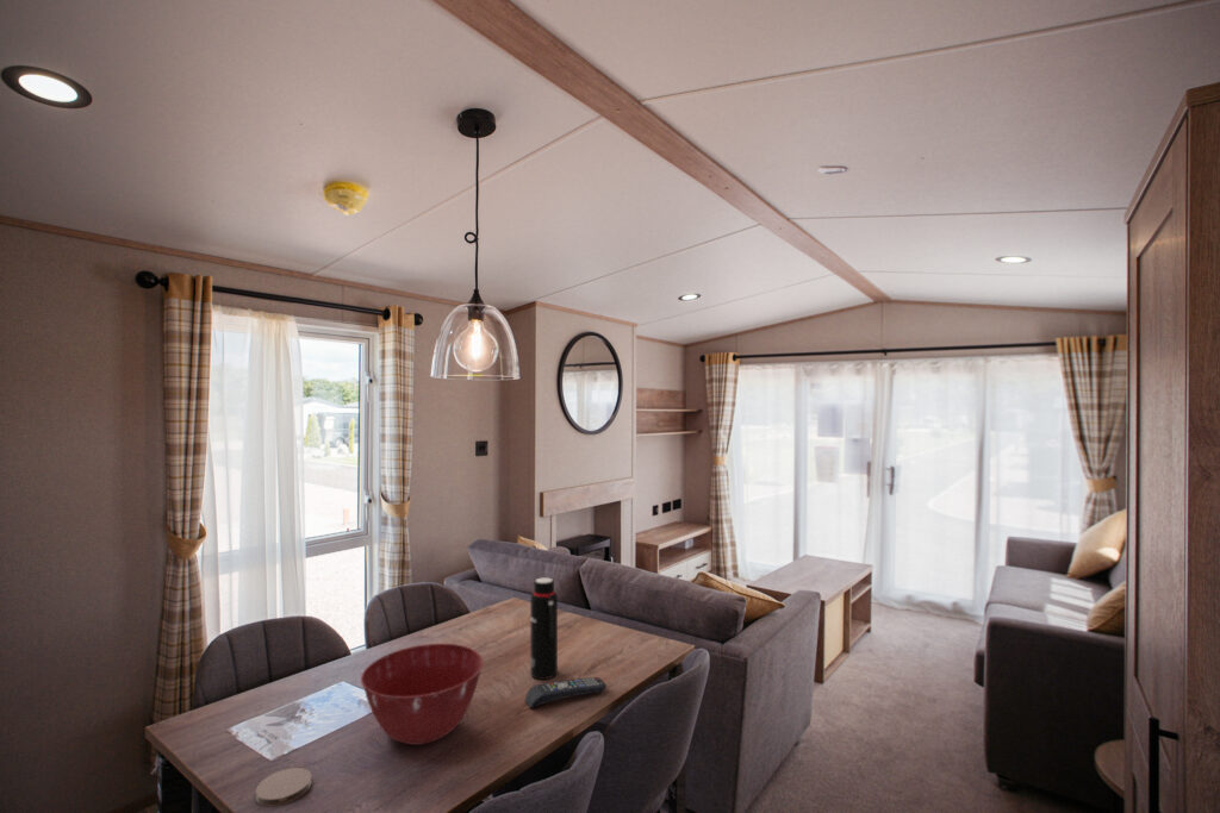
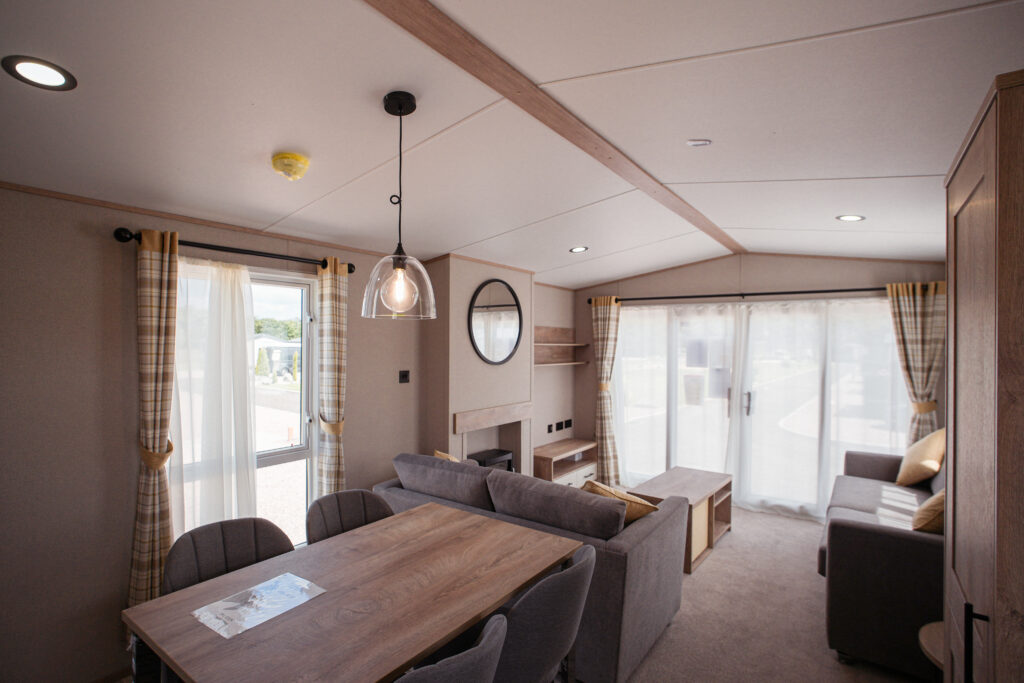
- coaster [255,767,312,807]
- mixing bowl [360,643,485,746]
- water bottle [529,576,559,681]
- remote control [524,676,608,709]
